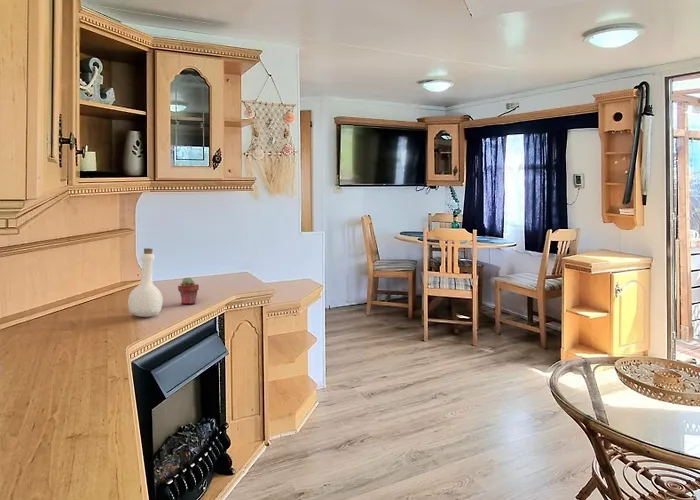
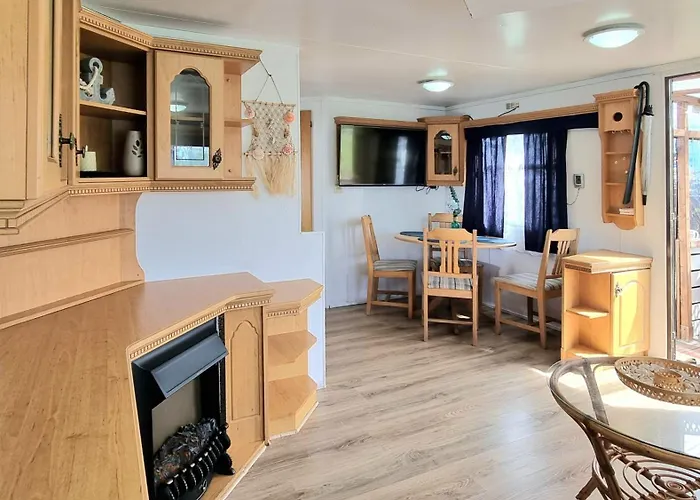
- bottle [127,247,164,318]
- potted succulent [177,277,200,305]
